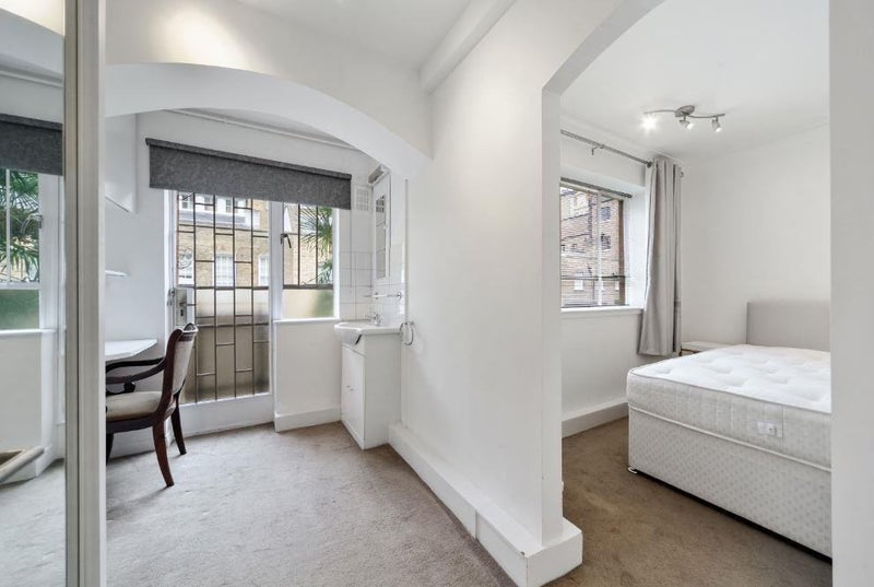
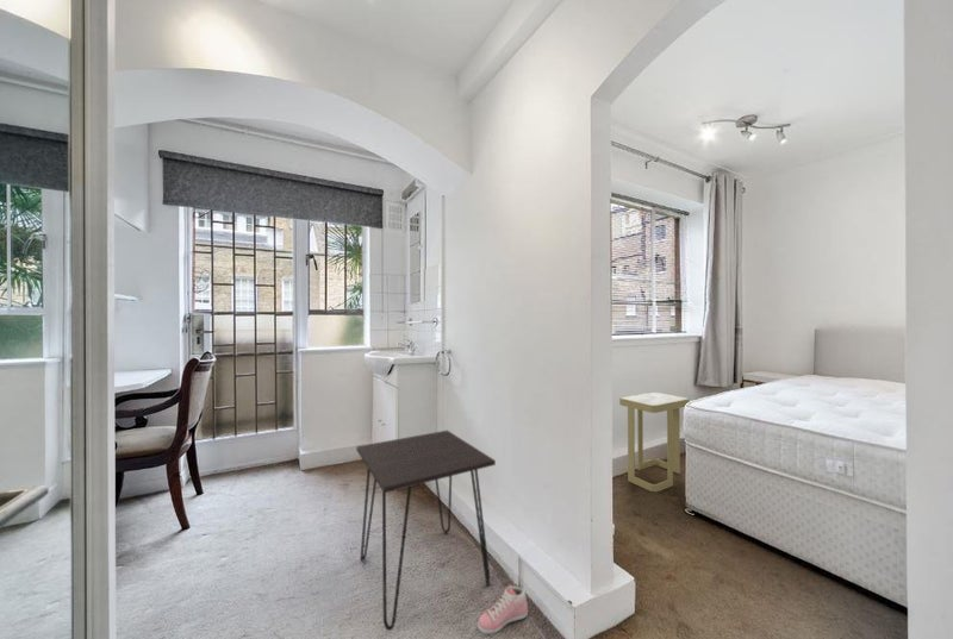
+ desk [355,430,497,632]
+ sneaker [476,585,529,634]
+ side table [618,390,691,493]
